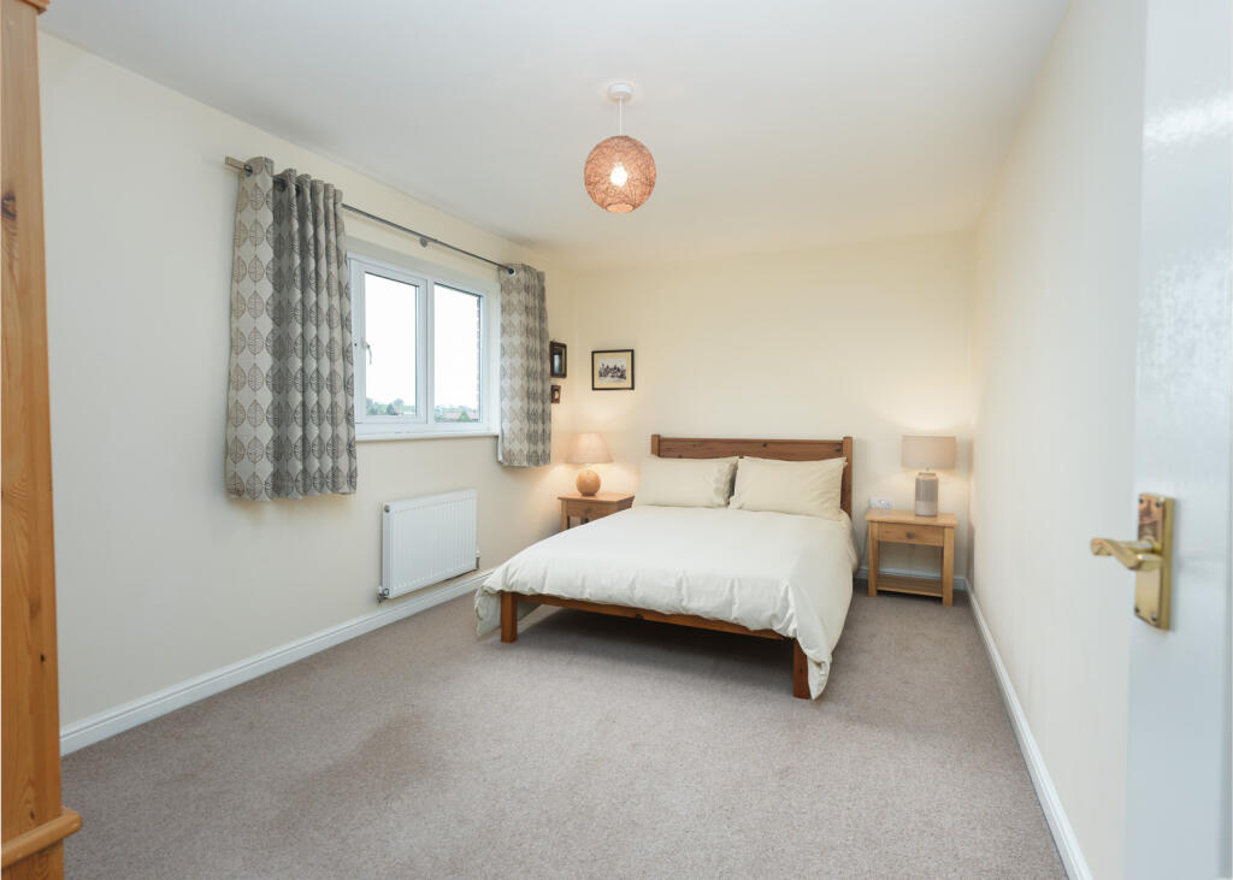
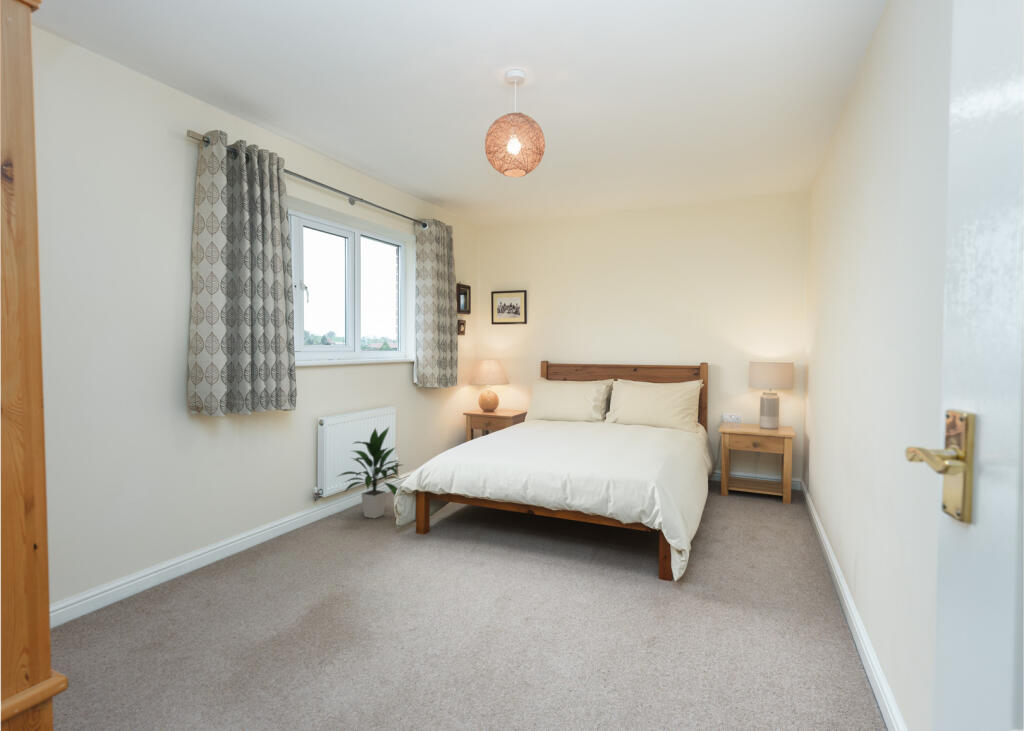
+ indoor plant [335,426,403,519]
